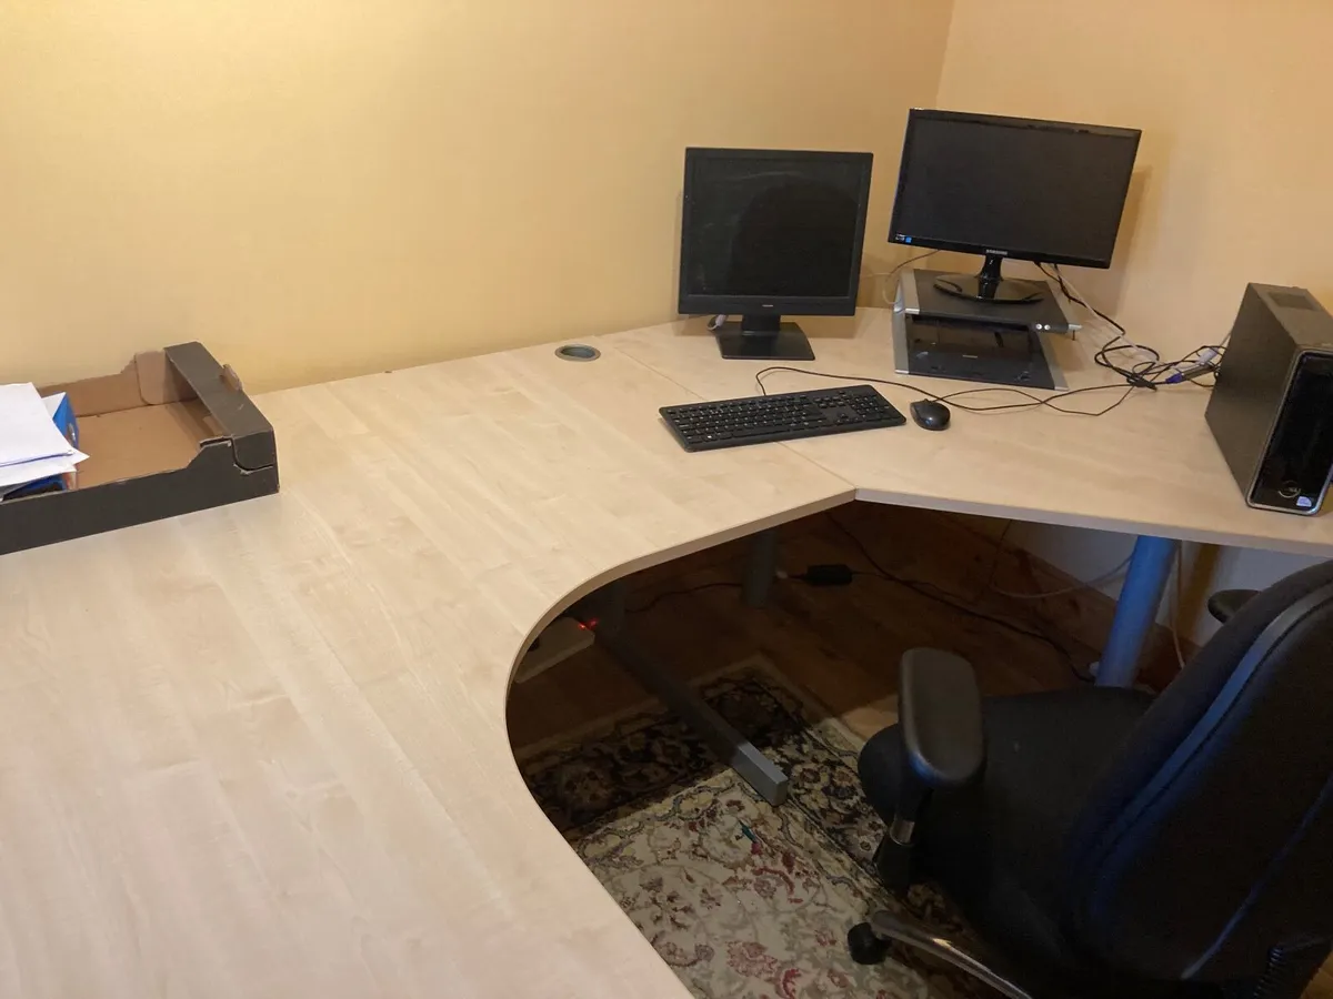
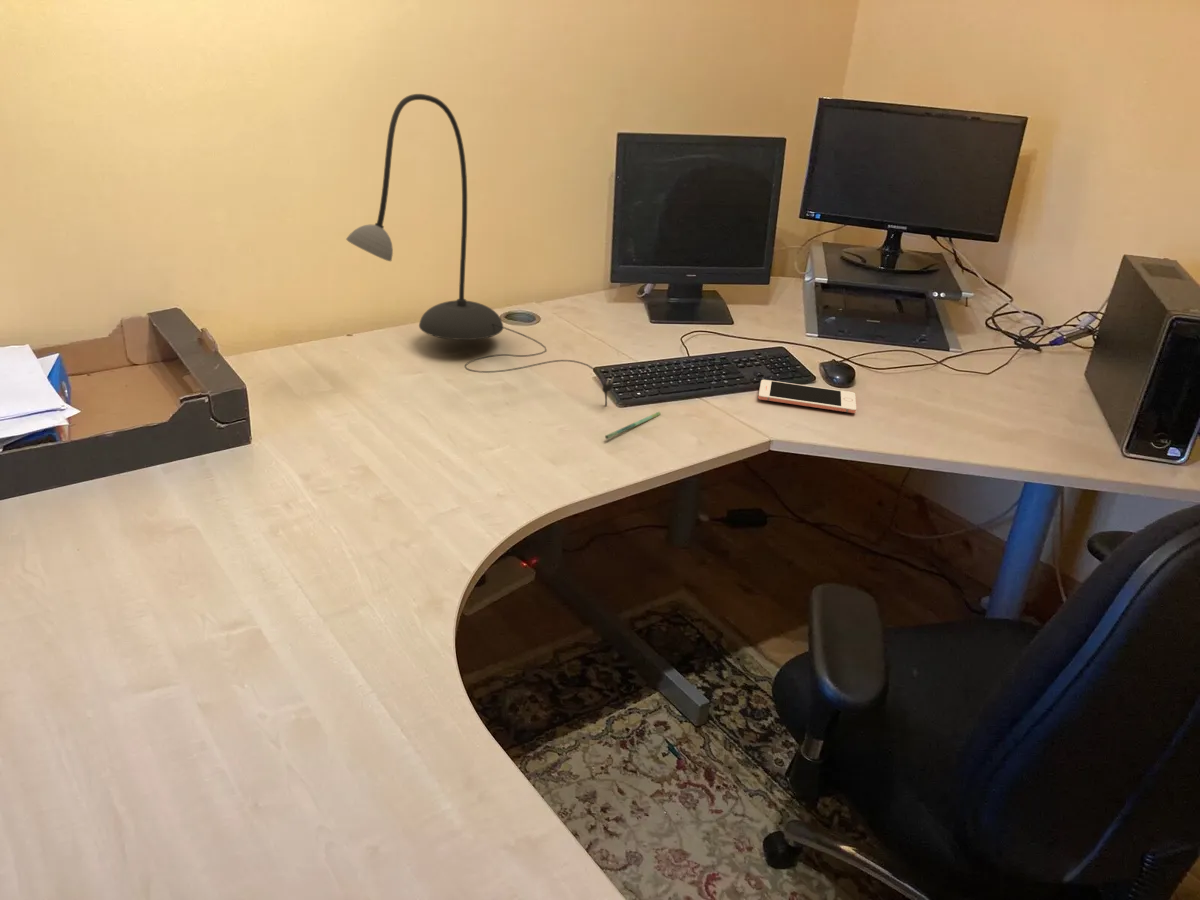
+ cell phone [757,379,857,414]
+ desk lamp [345,93,615,407]
+ pen [604,411,662,440]
